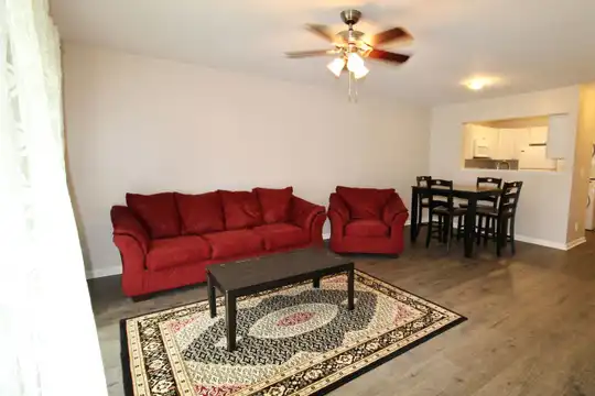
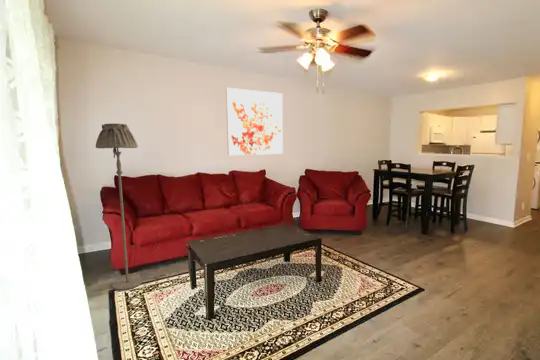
+ floor lamp [95,123,143,292]
+ wall art [225,87,284,156]
